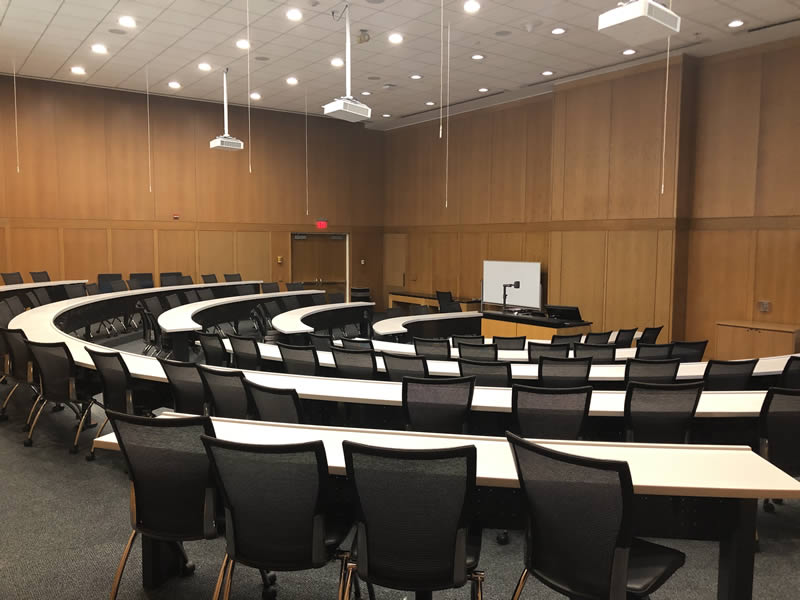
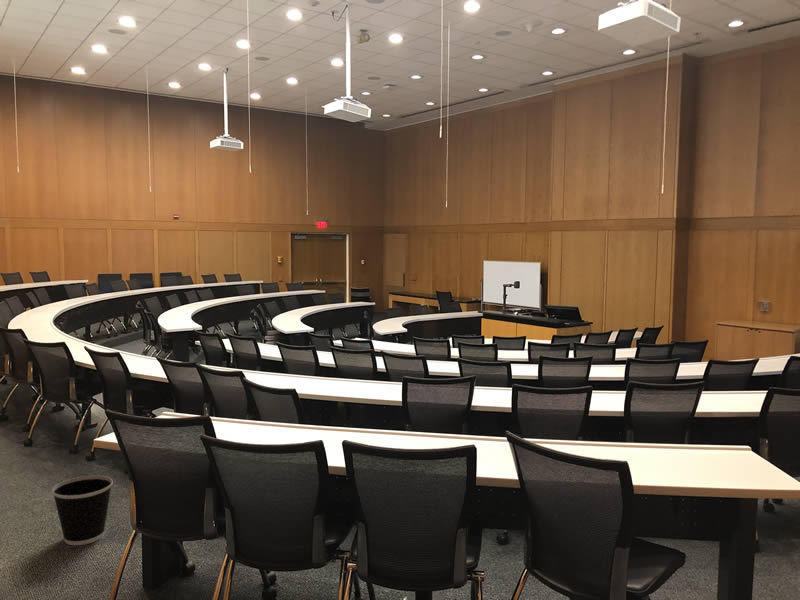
+ wastebasket [51,475,114,546]
